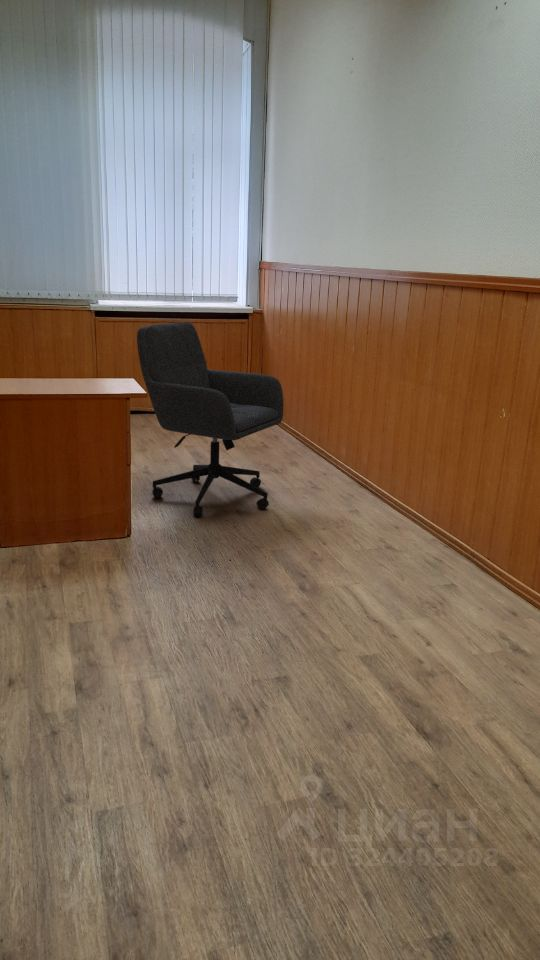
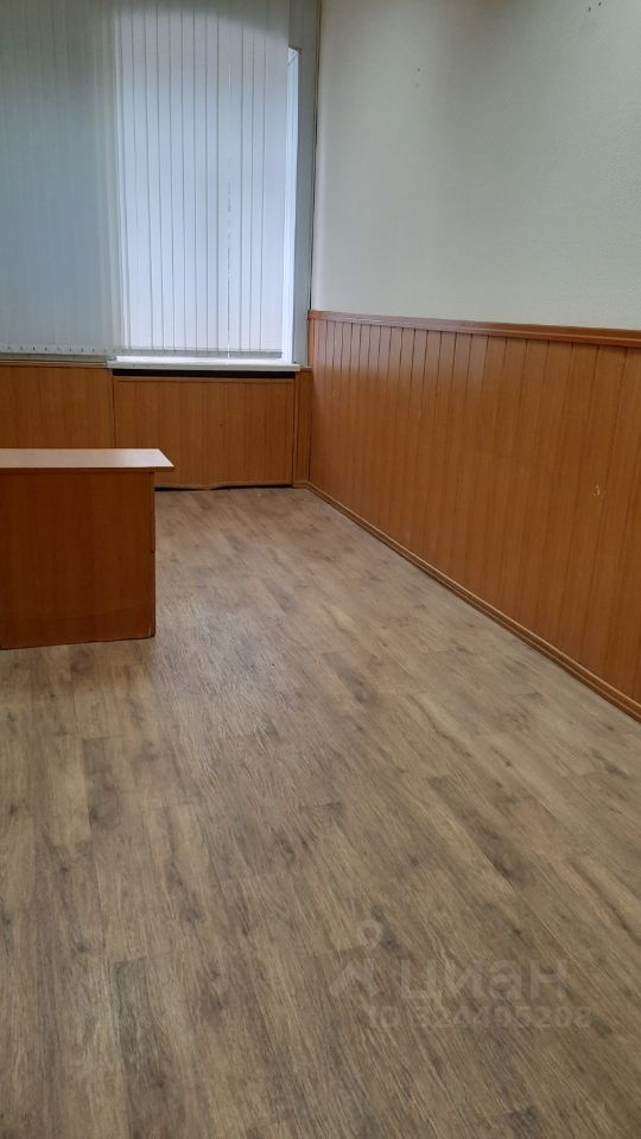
- office chair [136,321,284,518]
